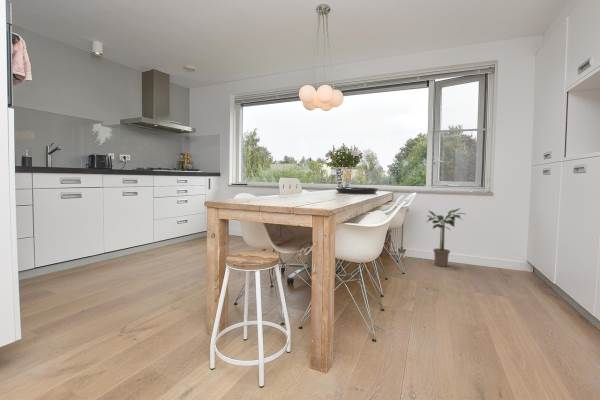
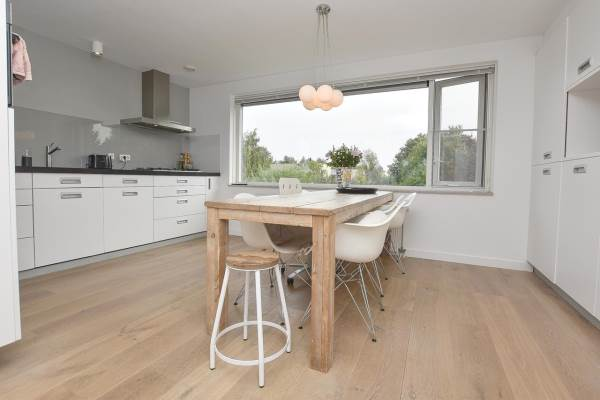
- potted plant [425,207,465,267]
